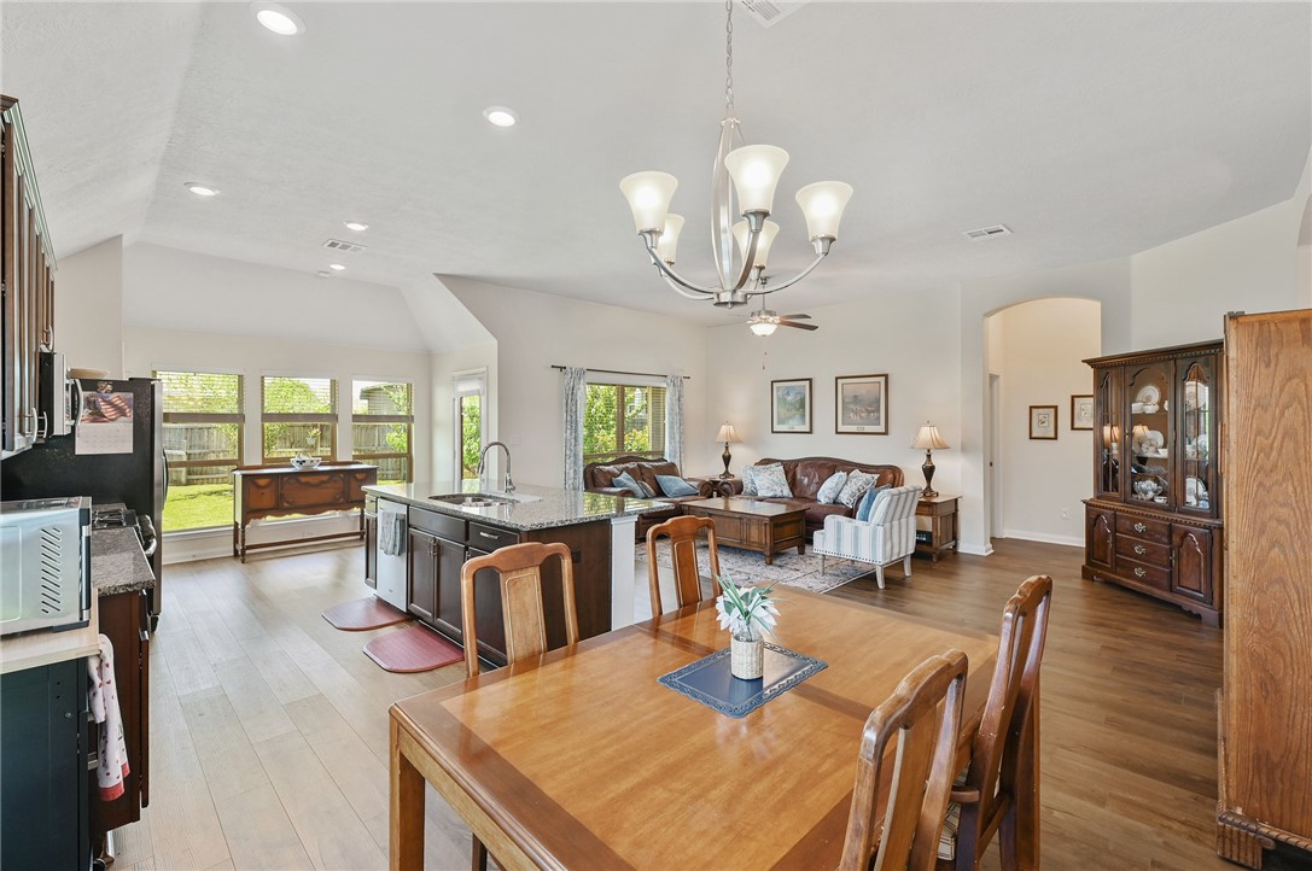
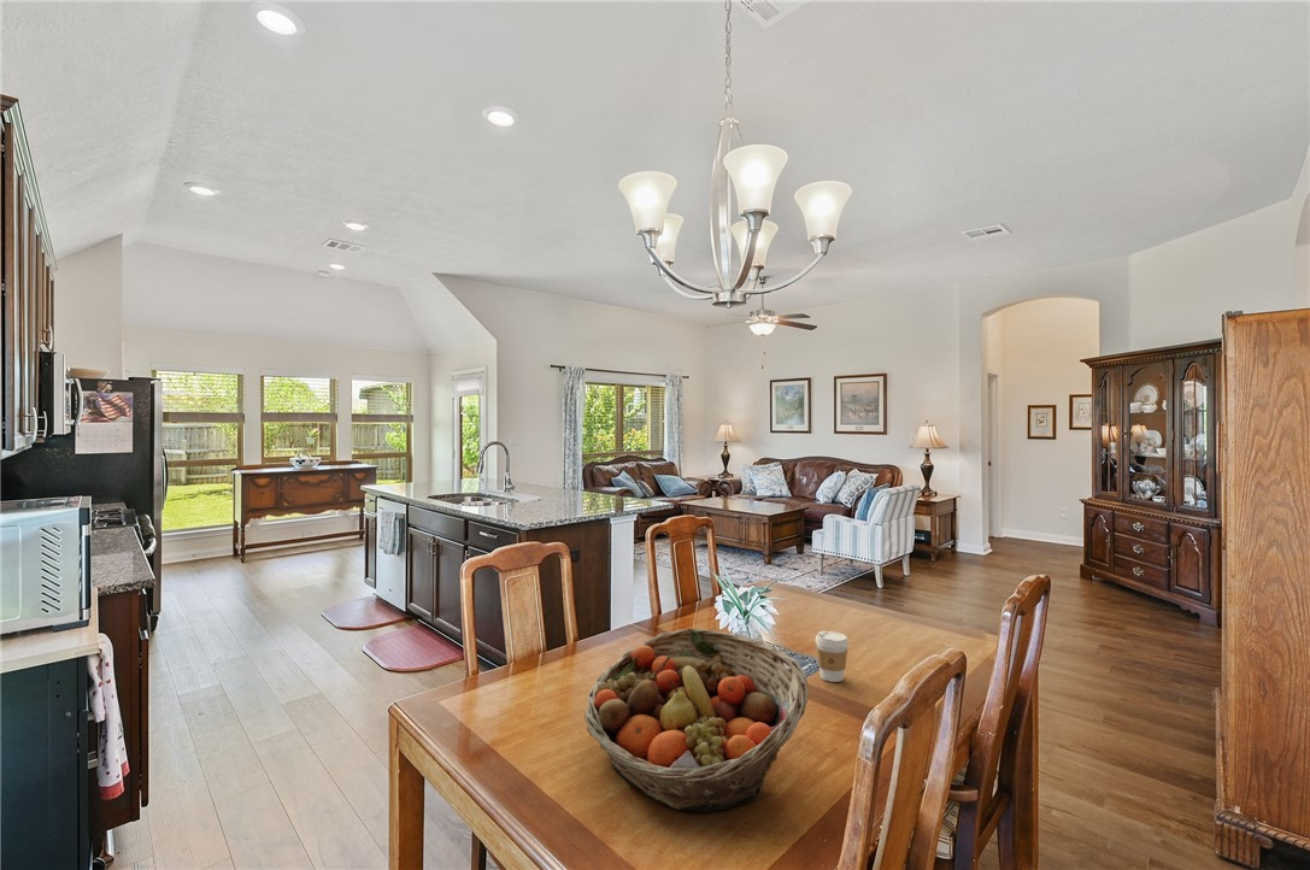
+ coffee cup [815,630,850,683]
+ fruit basket [583,628,809,812]
